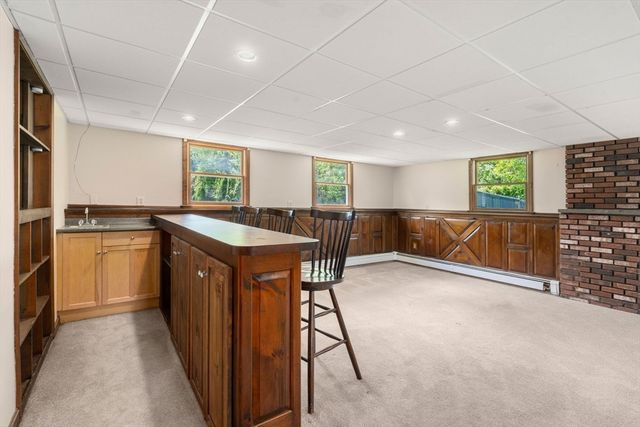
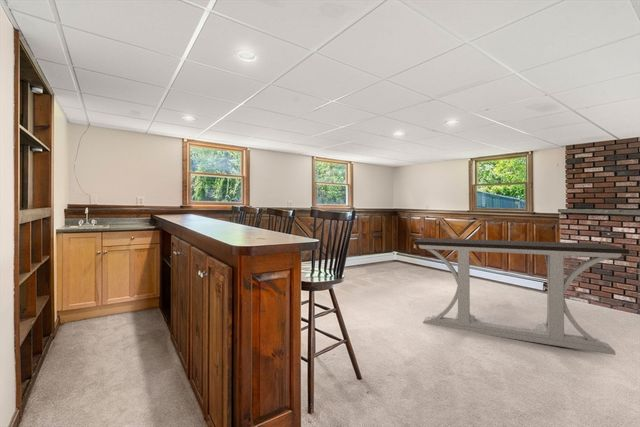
+ dining table [413,237,630,356]
